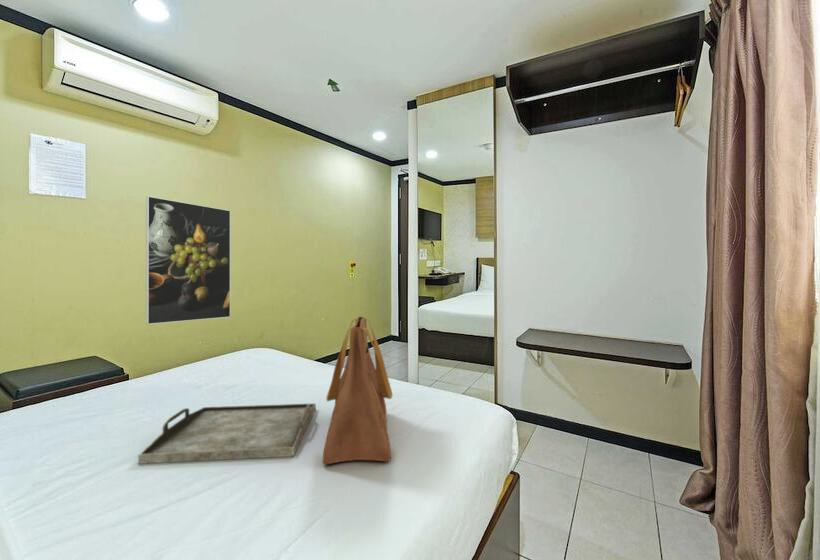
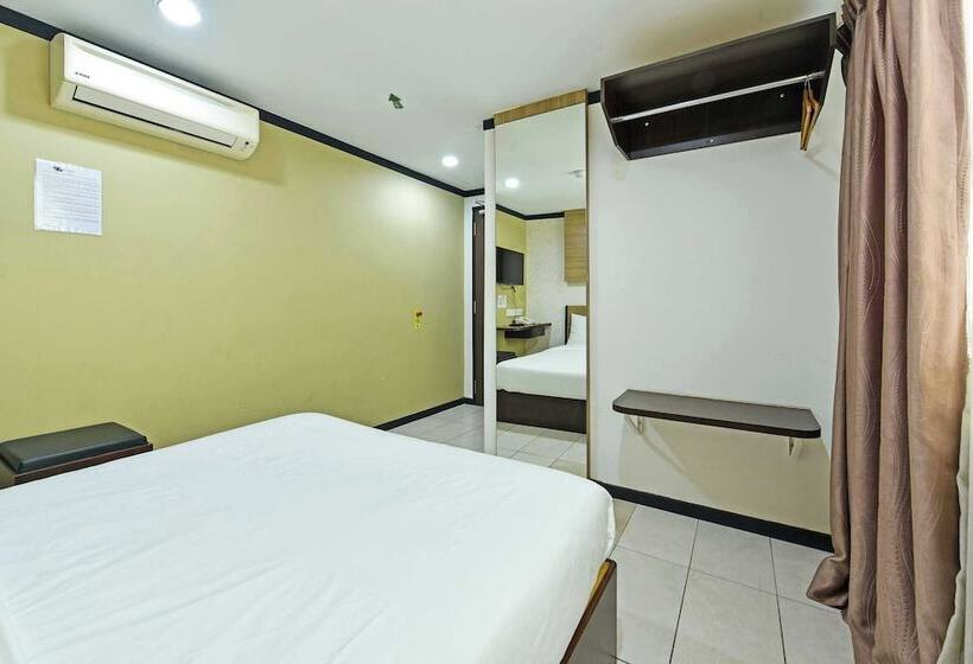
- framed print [145,195,231,325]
- serving tray [137,402,317,465]
- tote bag [322,316,394,465]
